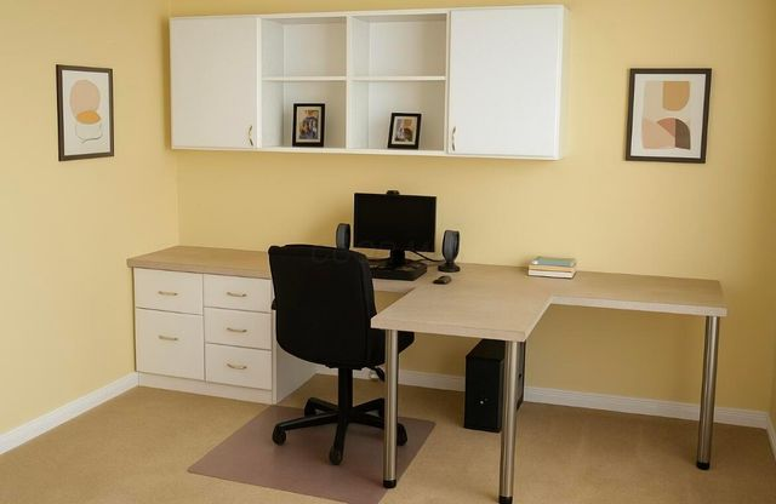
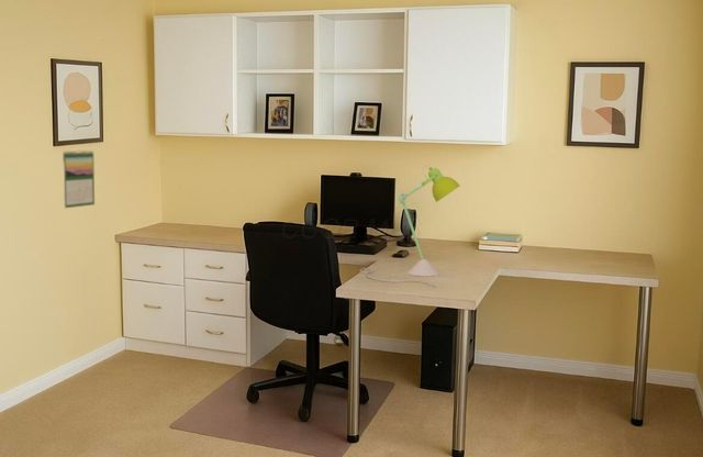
+ desk lamp [359,164,460,287]
+ calendar [62,149,96,209]
